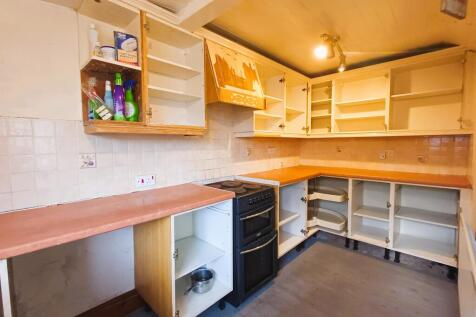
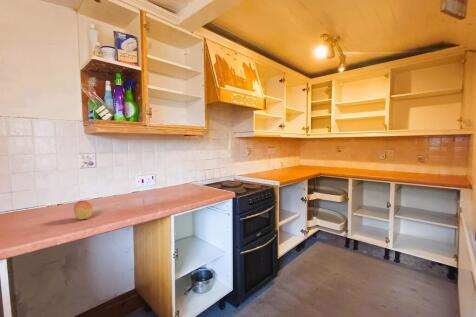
+ fruit [73,200,94,220]
